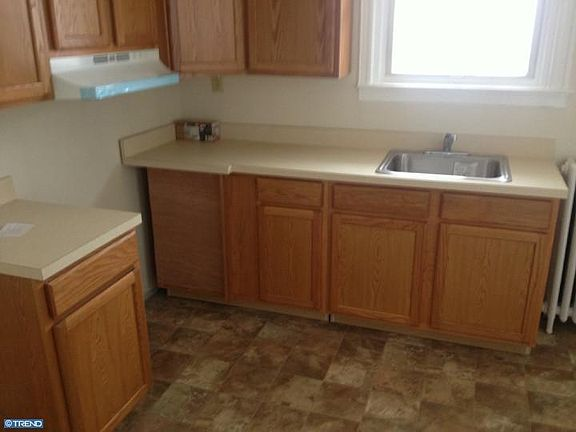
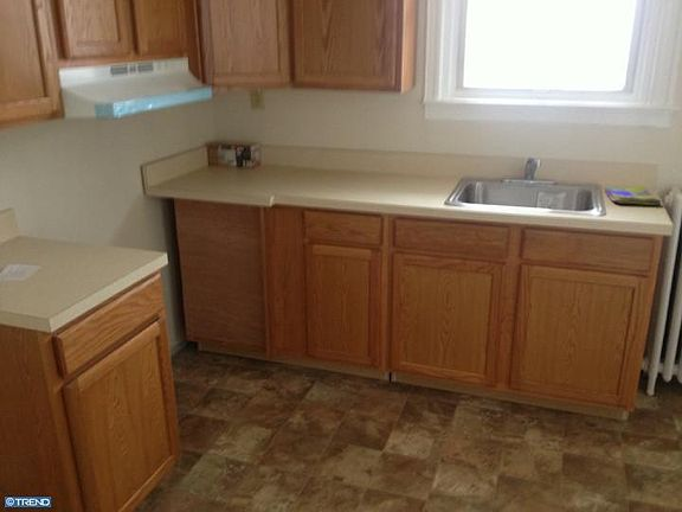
+ dish towel [603,185,662,206]
